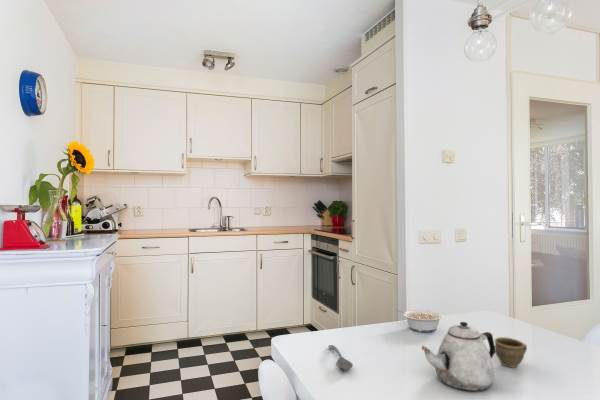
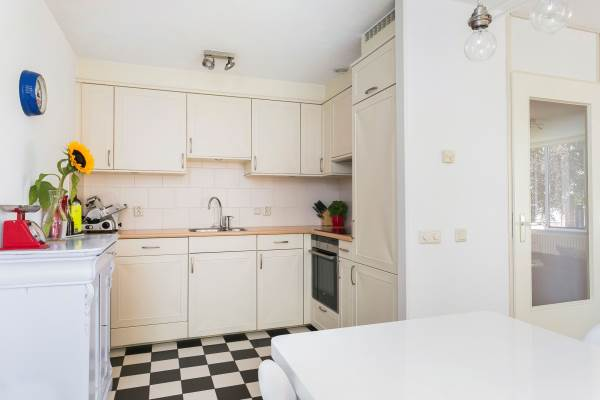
- teapot [421,321,496,392]
- legume [395,308,444,333]
- soupspoon [328,344,354,372]
- cup [493,336,528,368]
